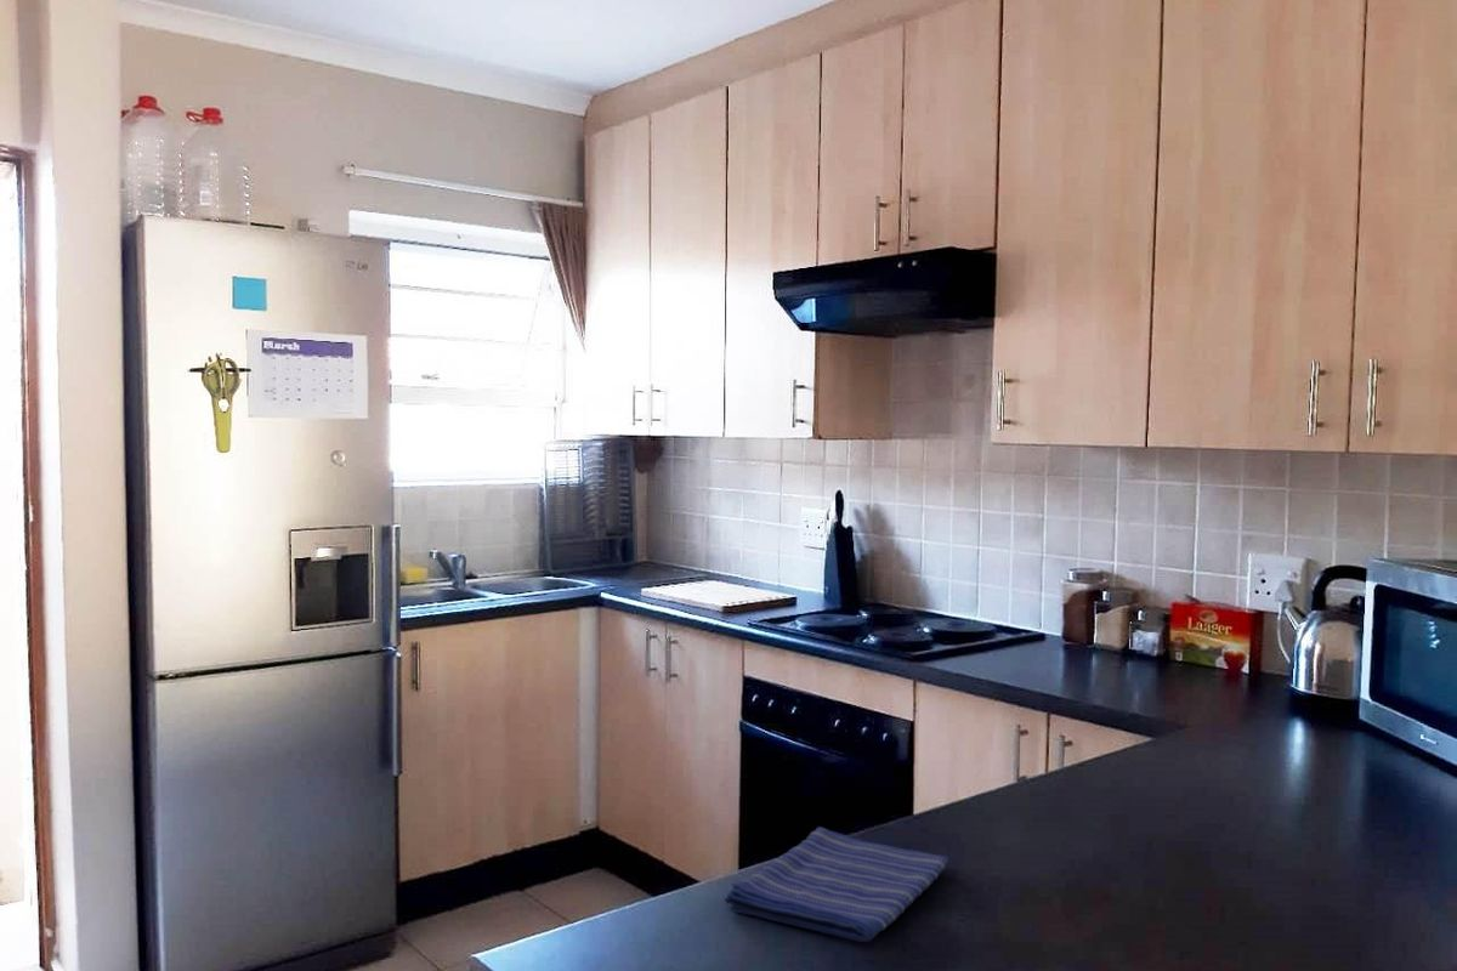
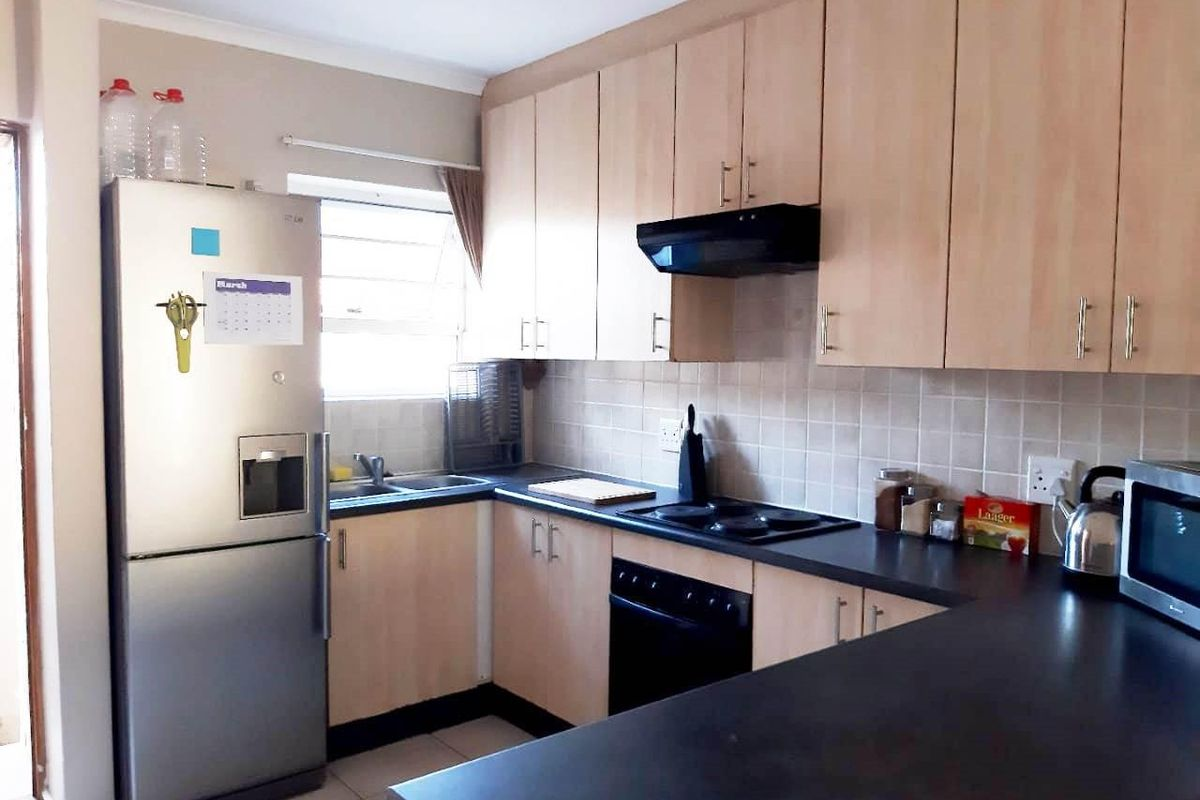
- dish towel [724,825,951,943]
